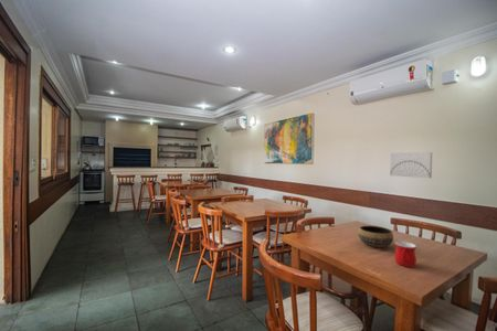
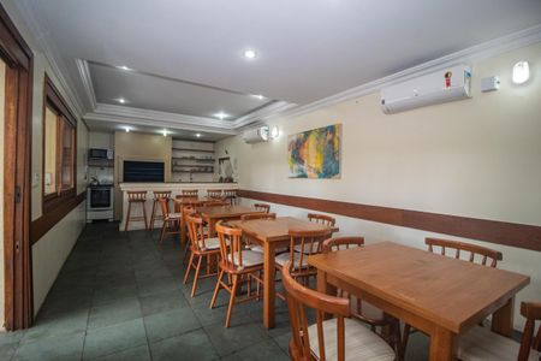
- wall art [389,151,433,179]
- mug [393,241,417,268]
- bowl [357,225,394,248]
